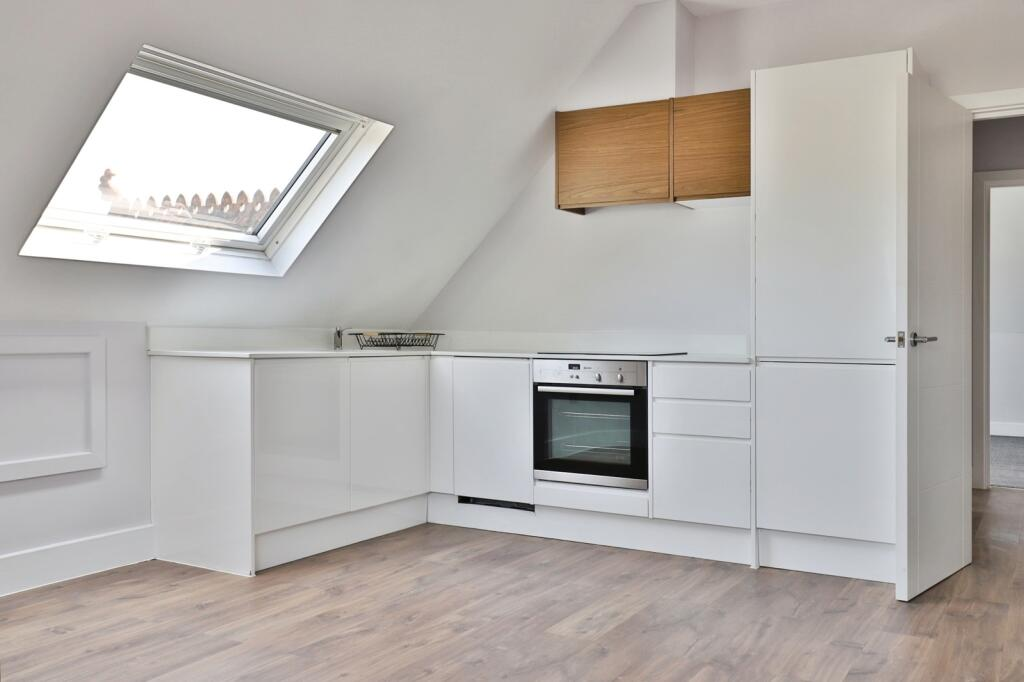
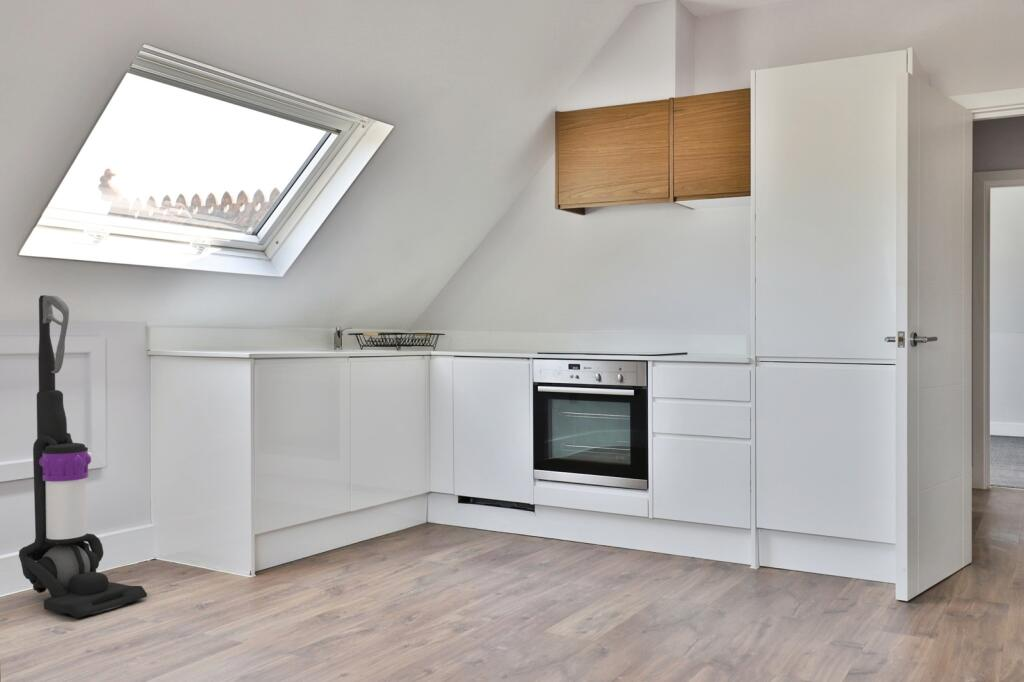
+ vacuum cleaner [18,294,148,619]
